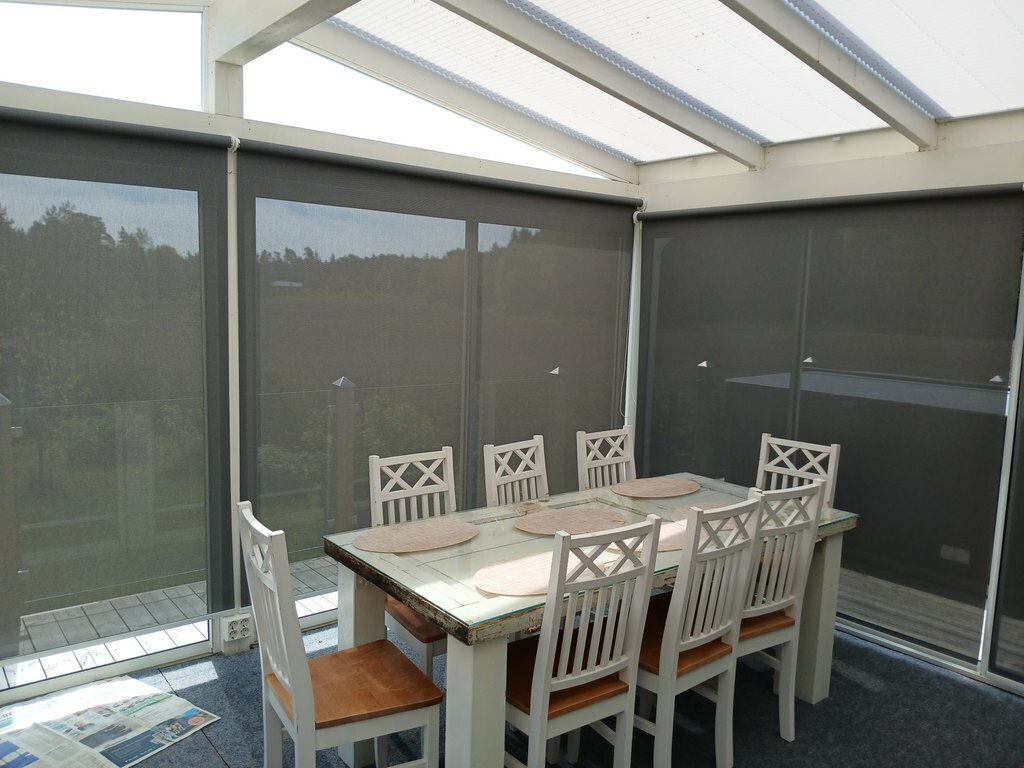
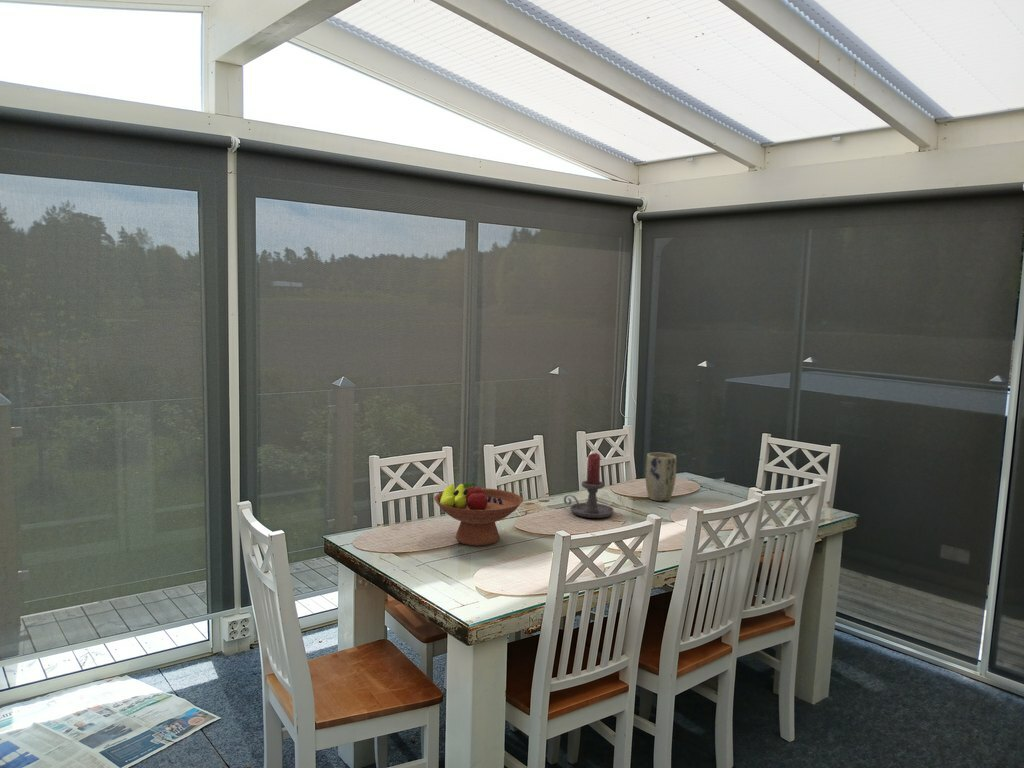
+ plant pot [645,452,677,502]
+ candle holder [563,452,615,519]
+ fruit bowl [433,482,524,547]
